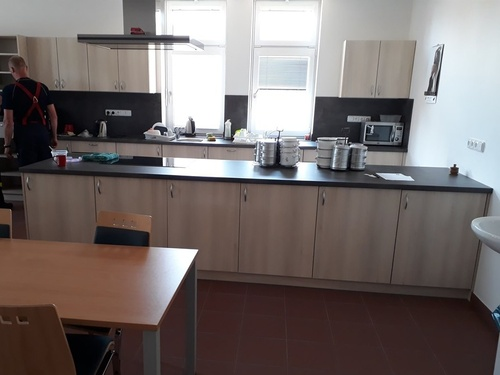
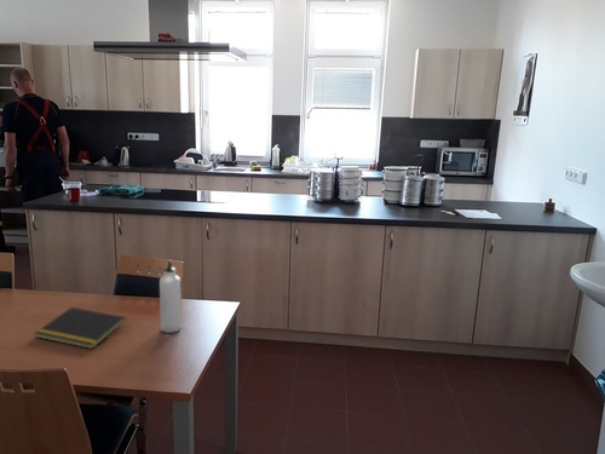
+ notepad [33,306,127,350]
+ water bottle [159,259,183,334]
